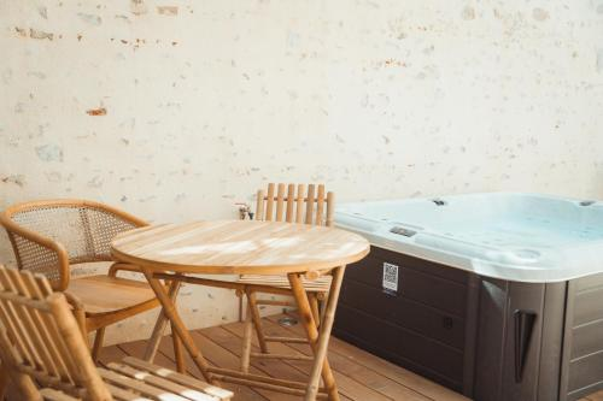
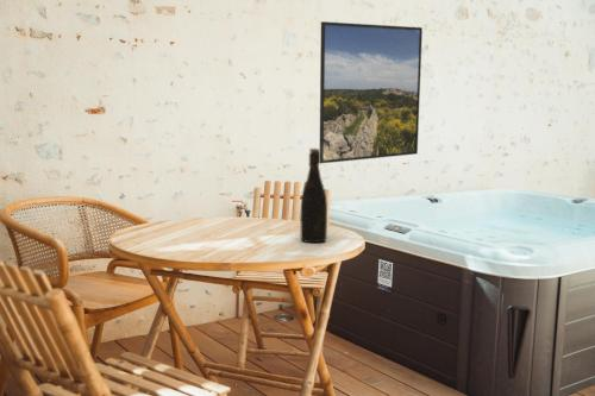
+ bottle [300,147,328,244]
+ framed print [319,20,424,164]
